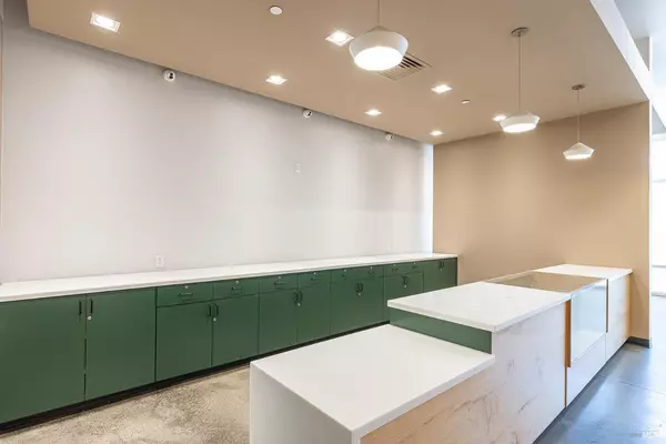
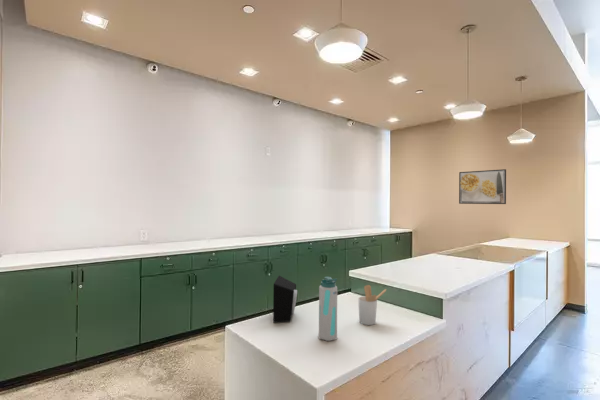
+ water bottle [317,276,338,342]
+ speaker [272,275,298,324]
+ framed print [458,168,507,205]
+ utensil holder [357,284,387,326]
